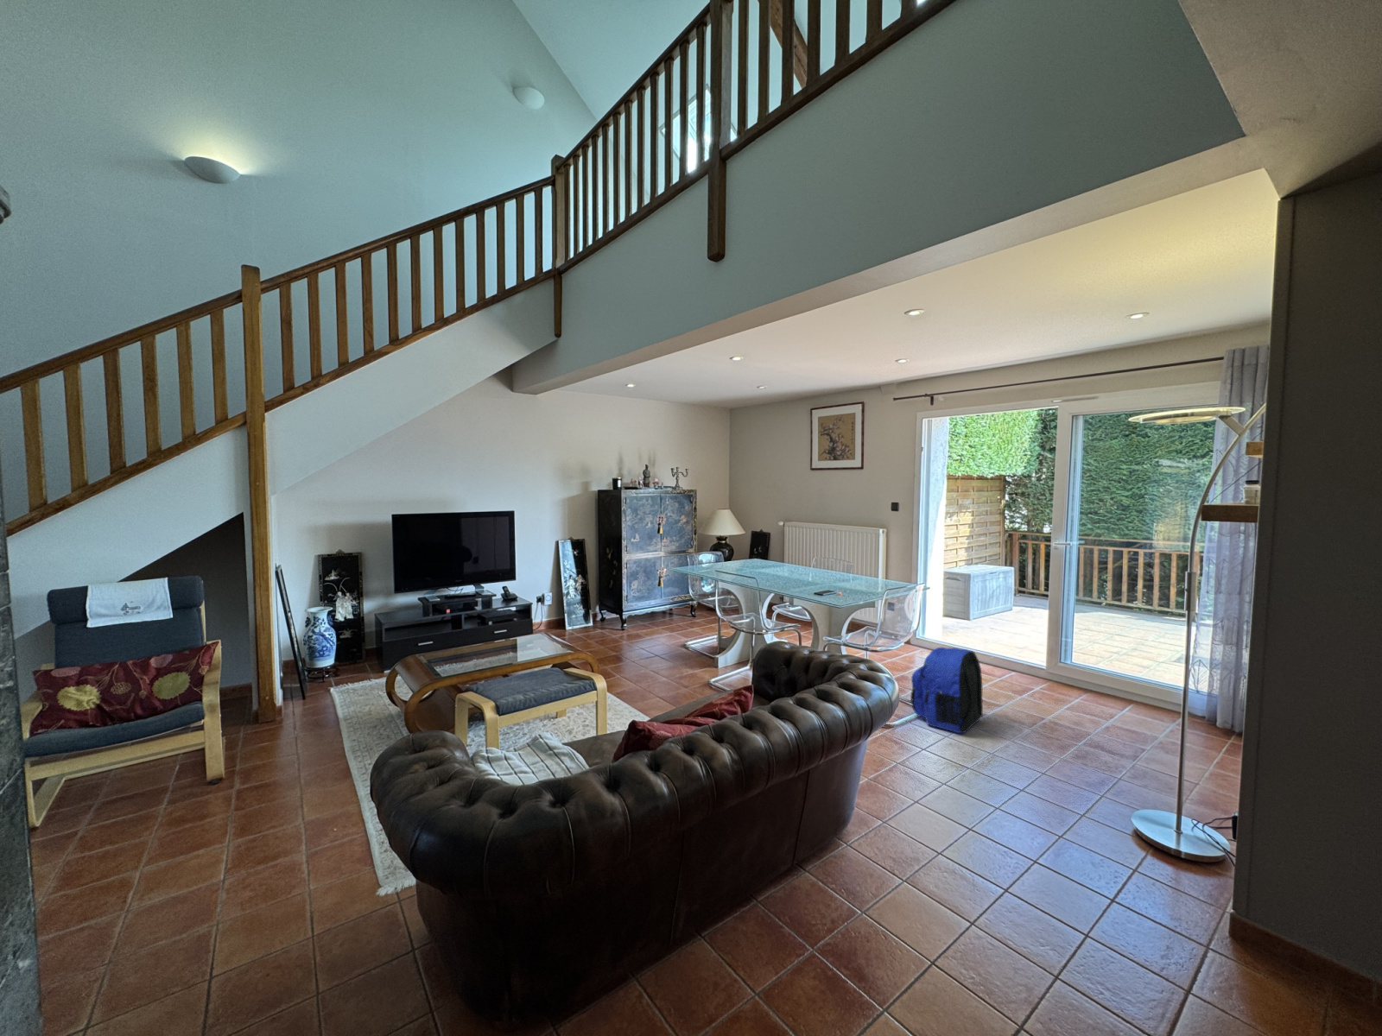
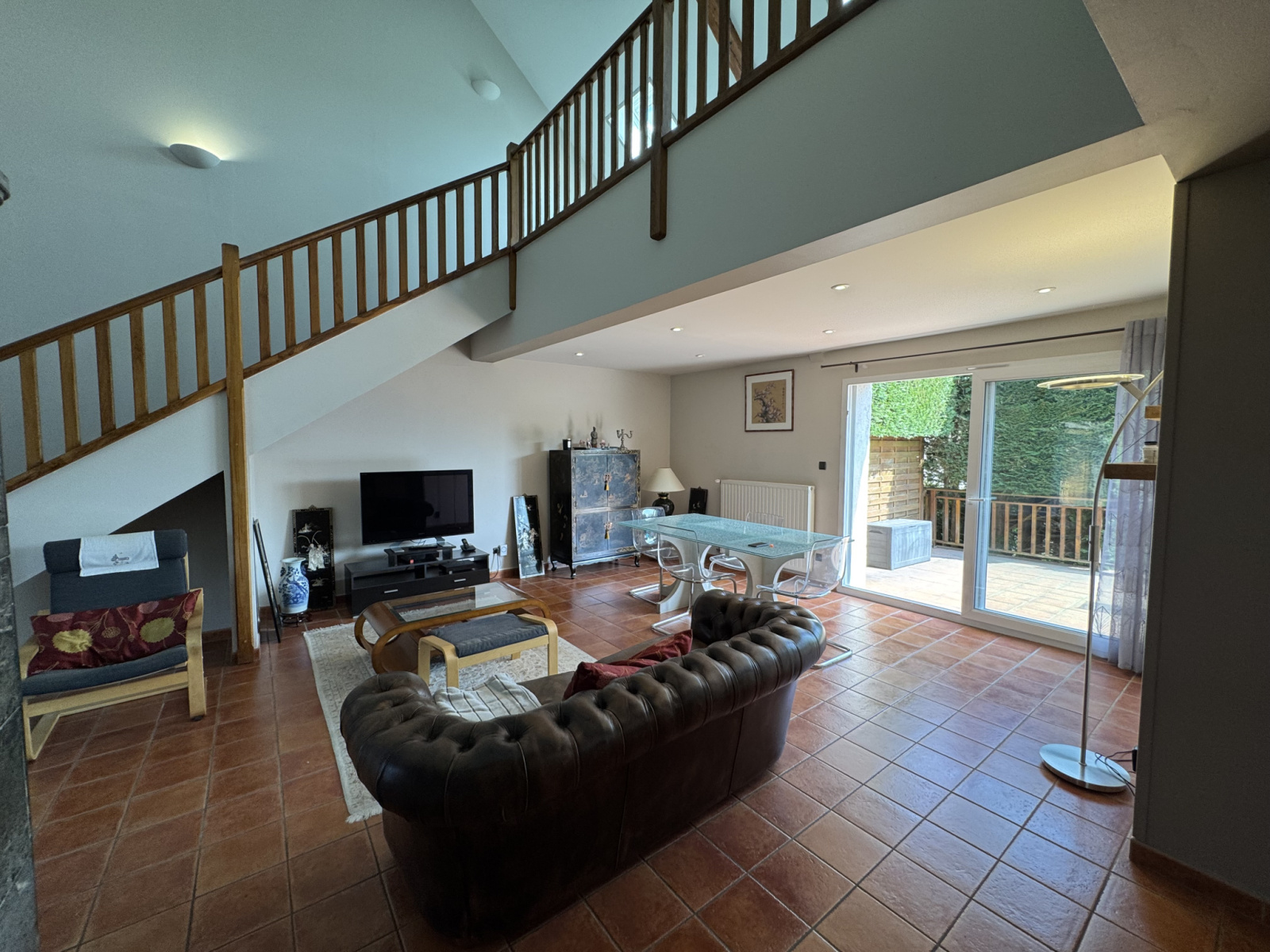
- backpack [910,646,984,733]
